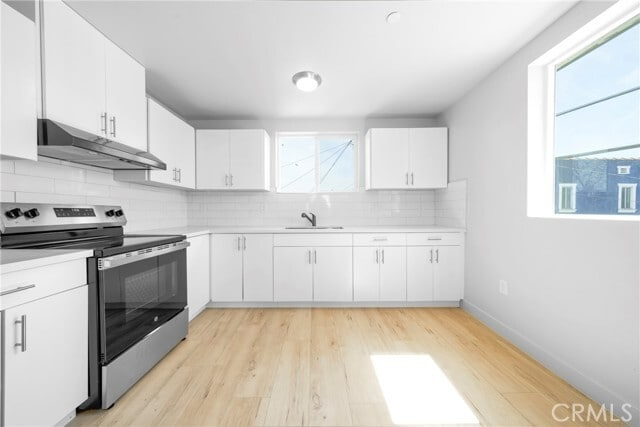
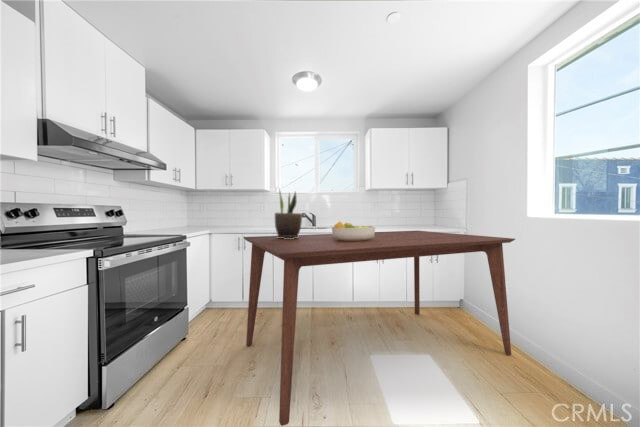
+ dining table [243,230,516,427]
+ potted plant [274,186,303,239]
+ fruit bowl [331,221,376,242]
